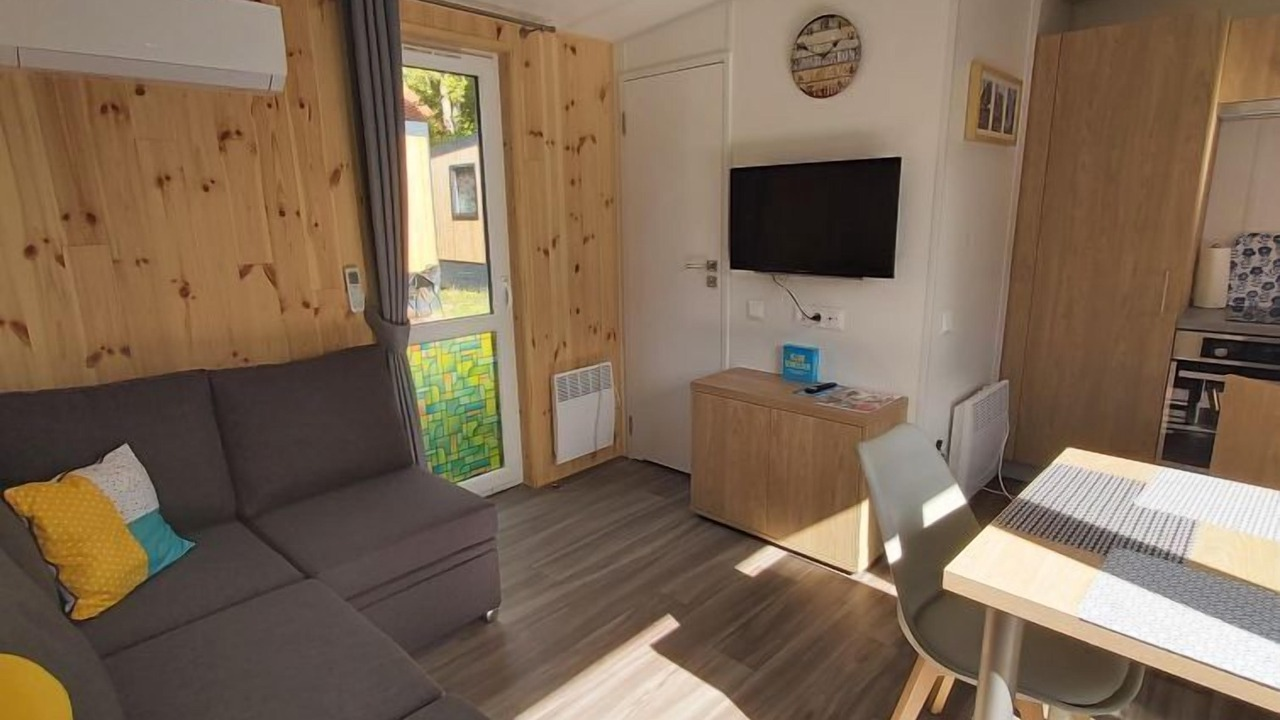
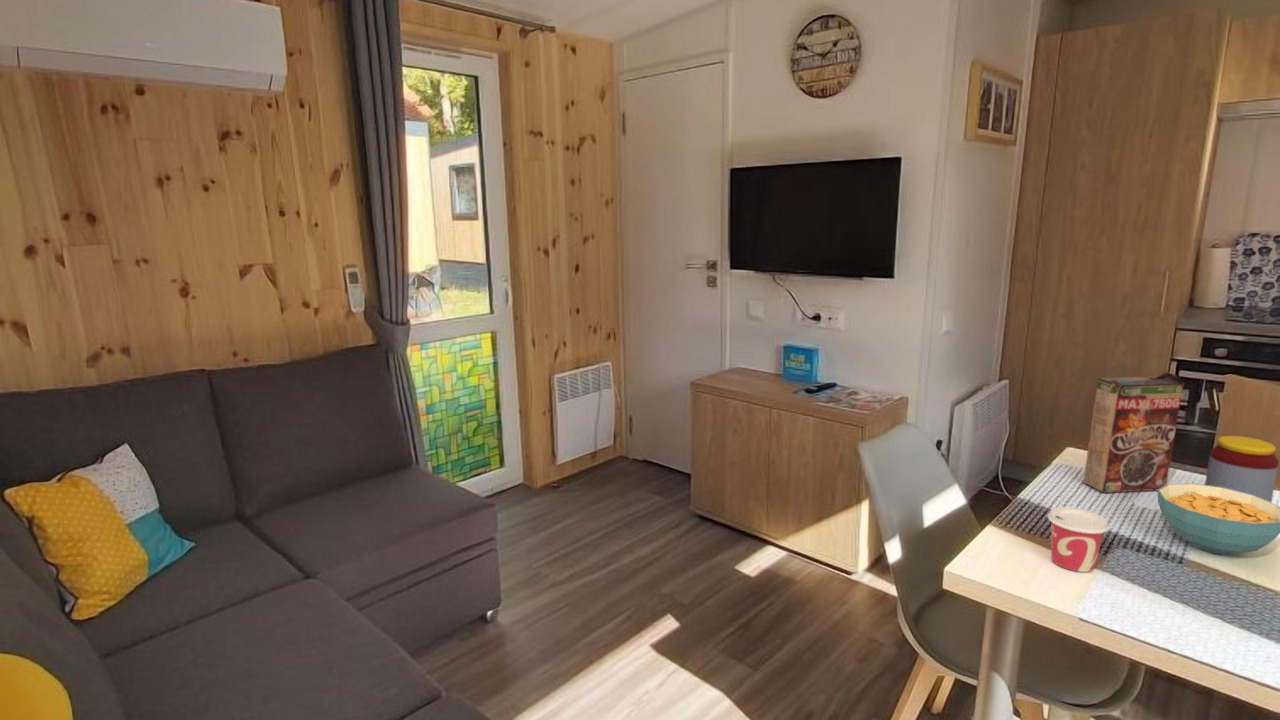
+ cup [1047,506,1110,573]
+ cereal box [1081,371,1185,494]
+ cereal bowl [1157,483,1280,555]
+ jar [1204,435,1280,503]
